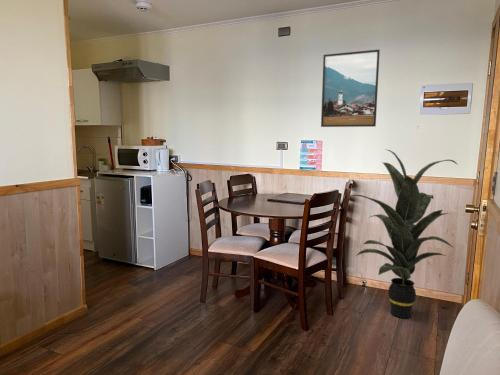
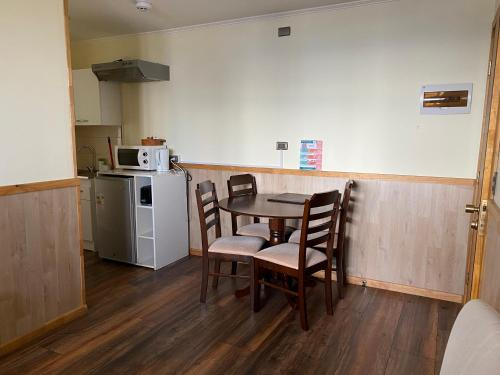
- indoor plant [346,148,459,319]
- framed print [320,49,381,128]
